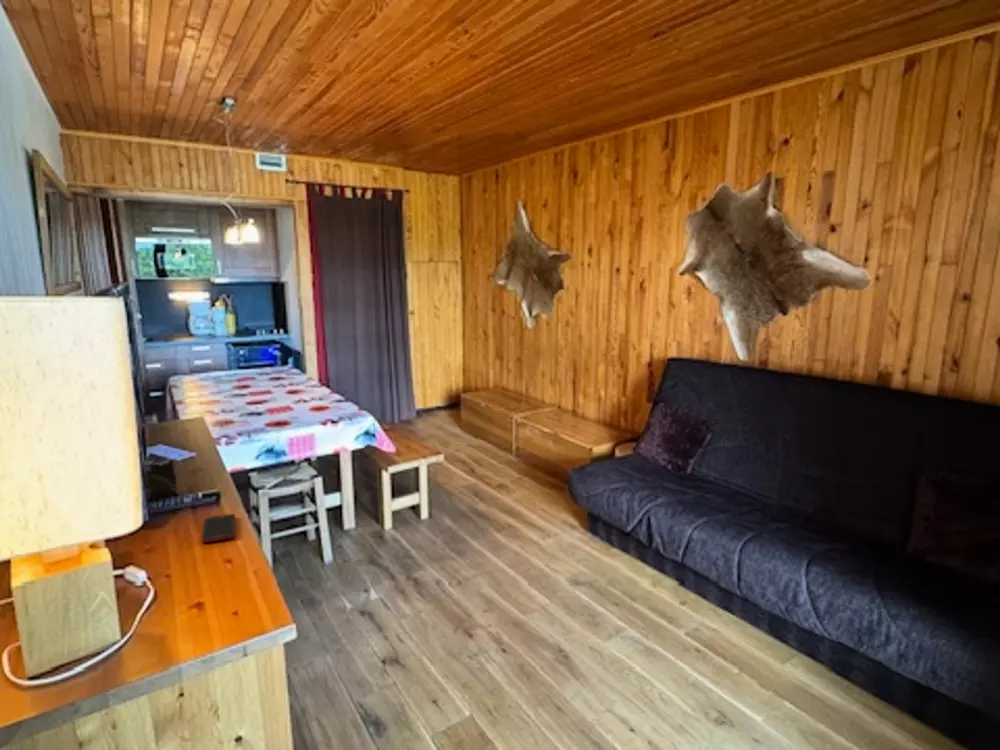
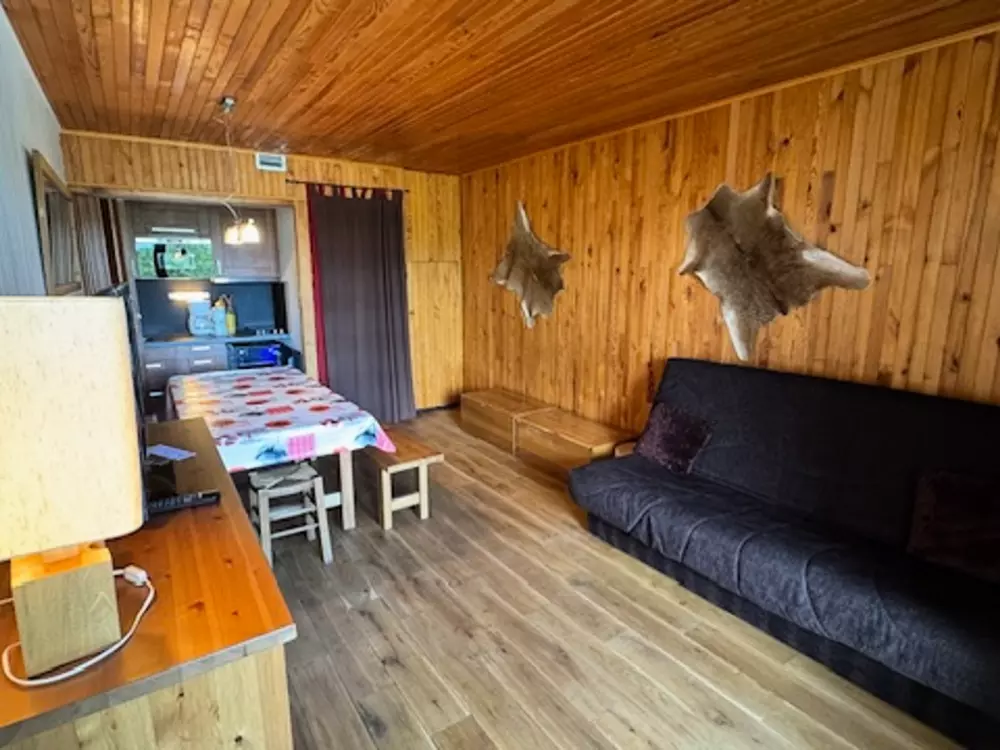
- cell phone [200,513,237,544]
